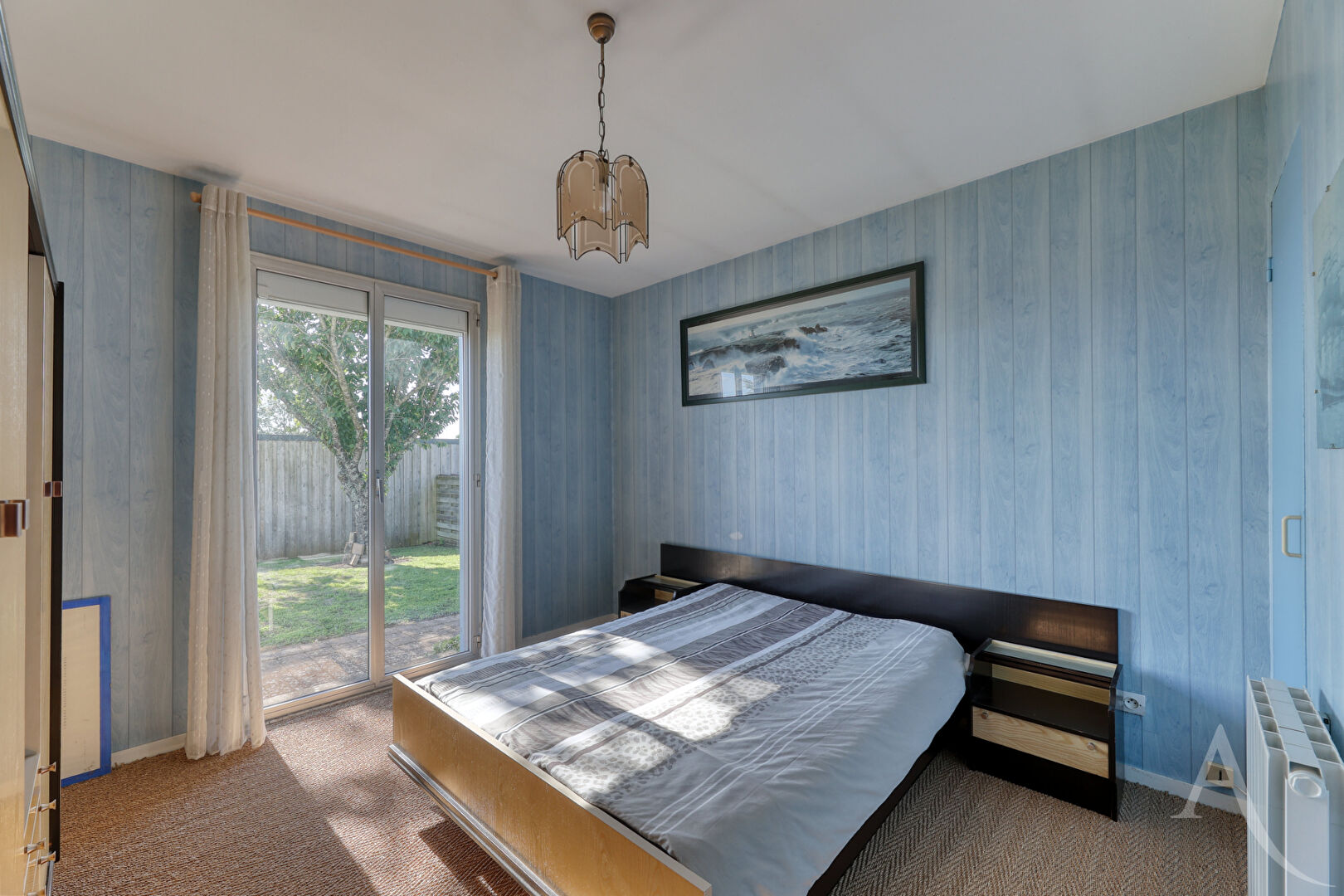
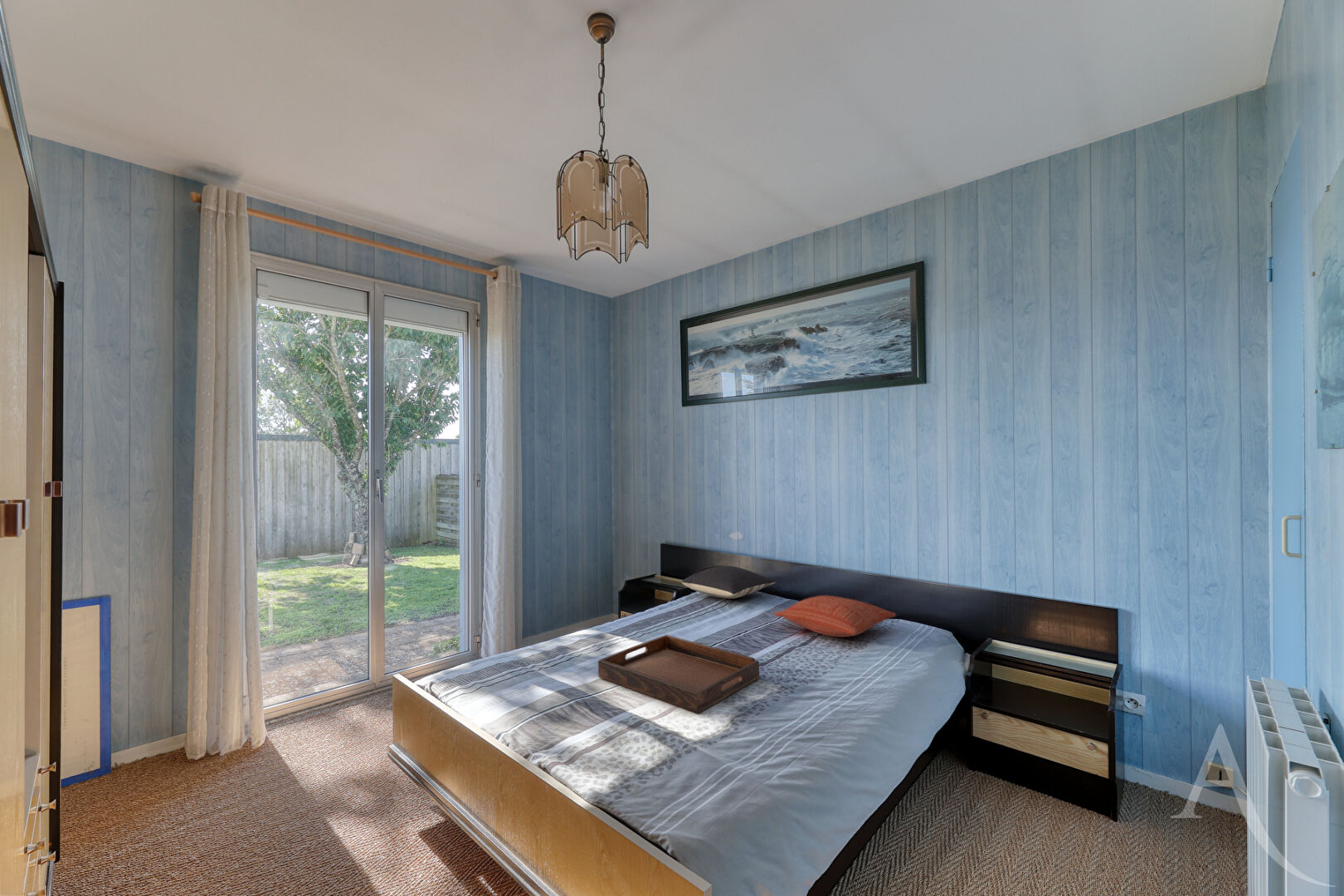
+ serving tray [597,634,760,714]
+ pillow [681,565,777,599]
+ pillow [773,595,898,638]
